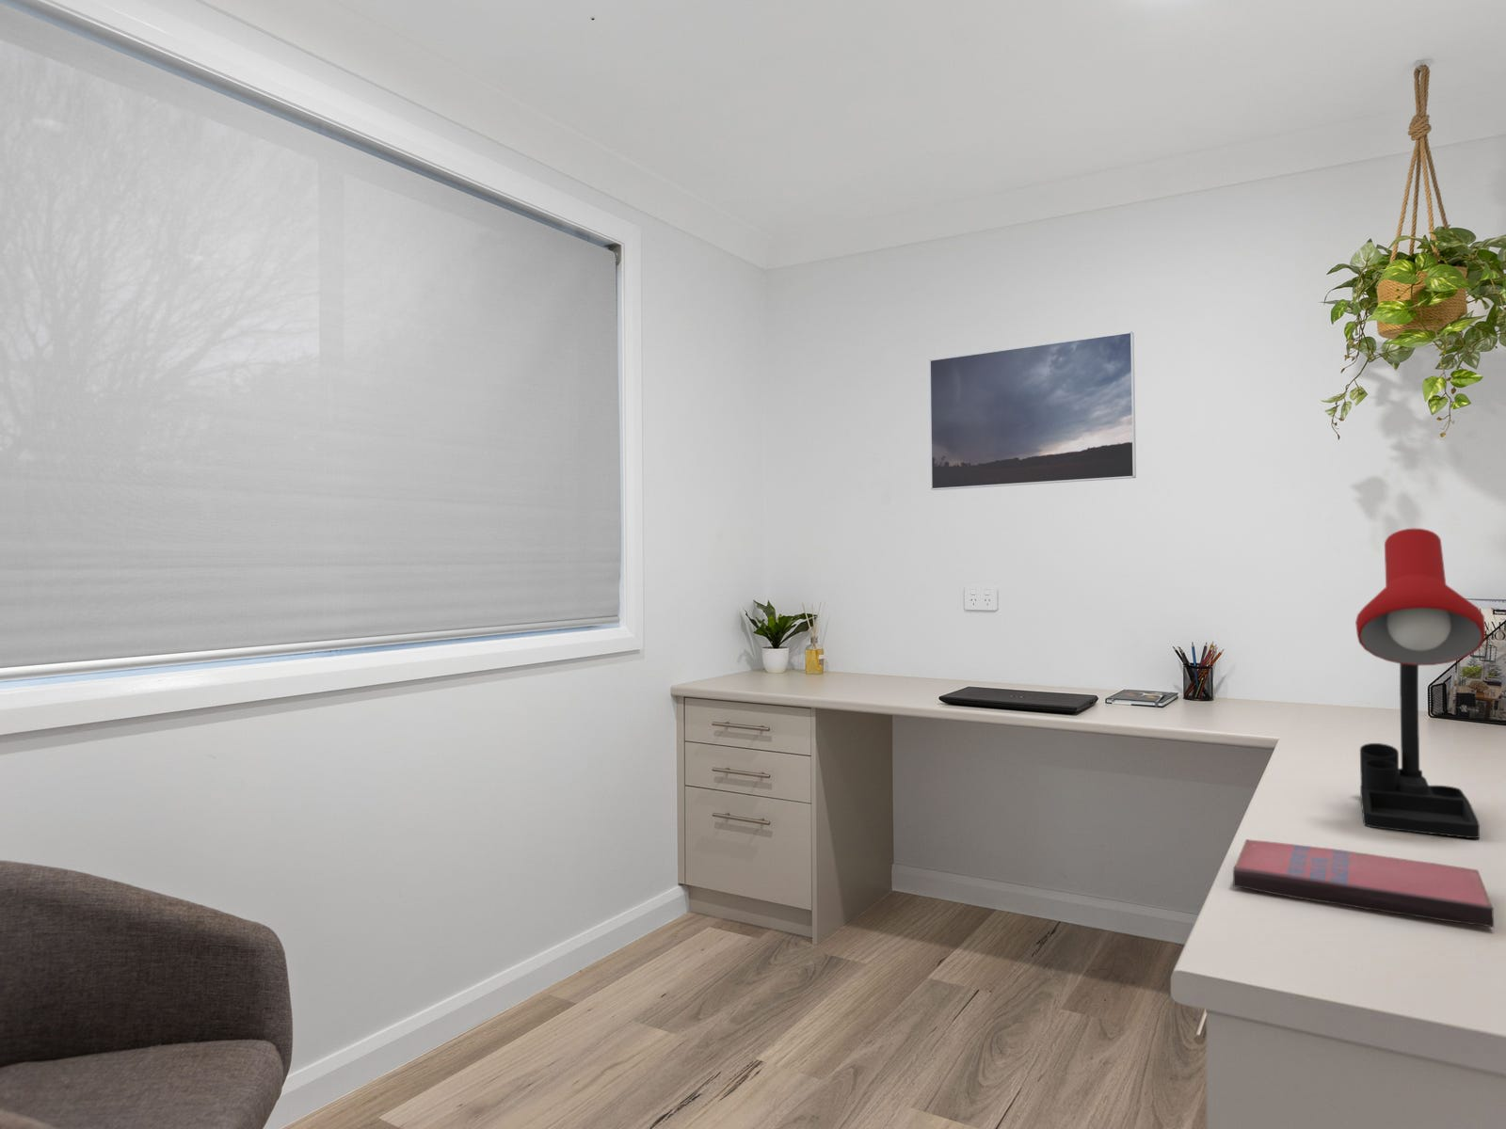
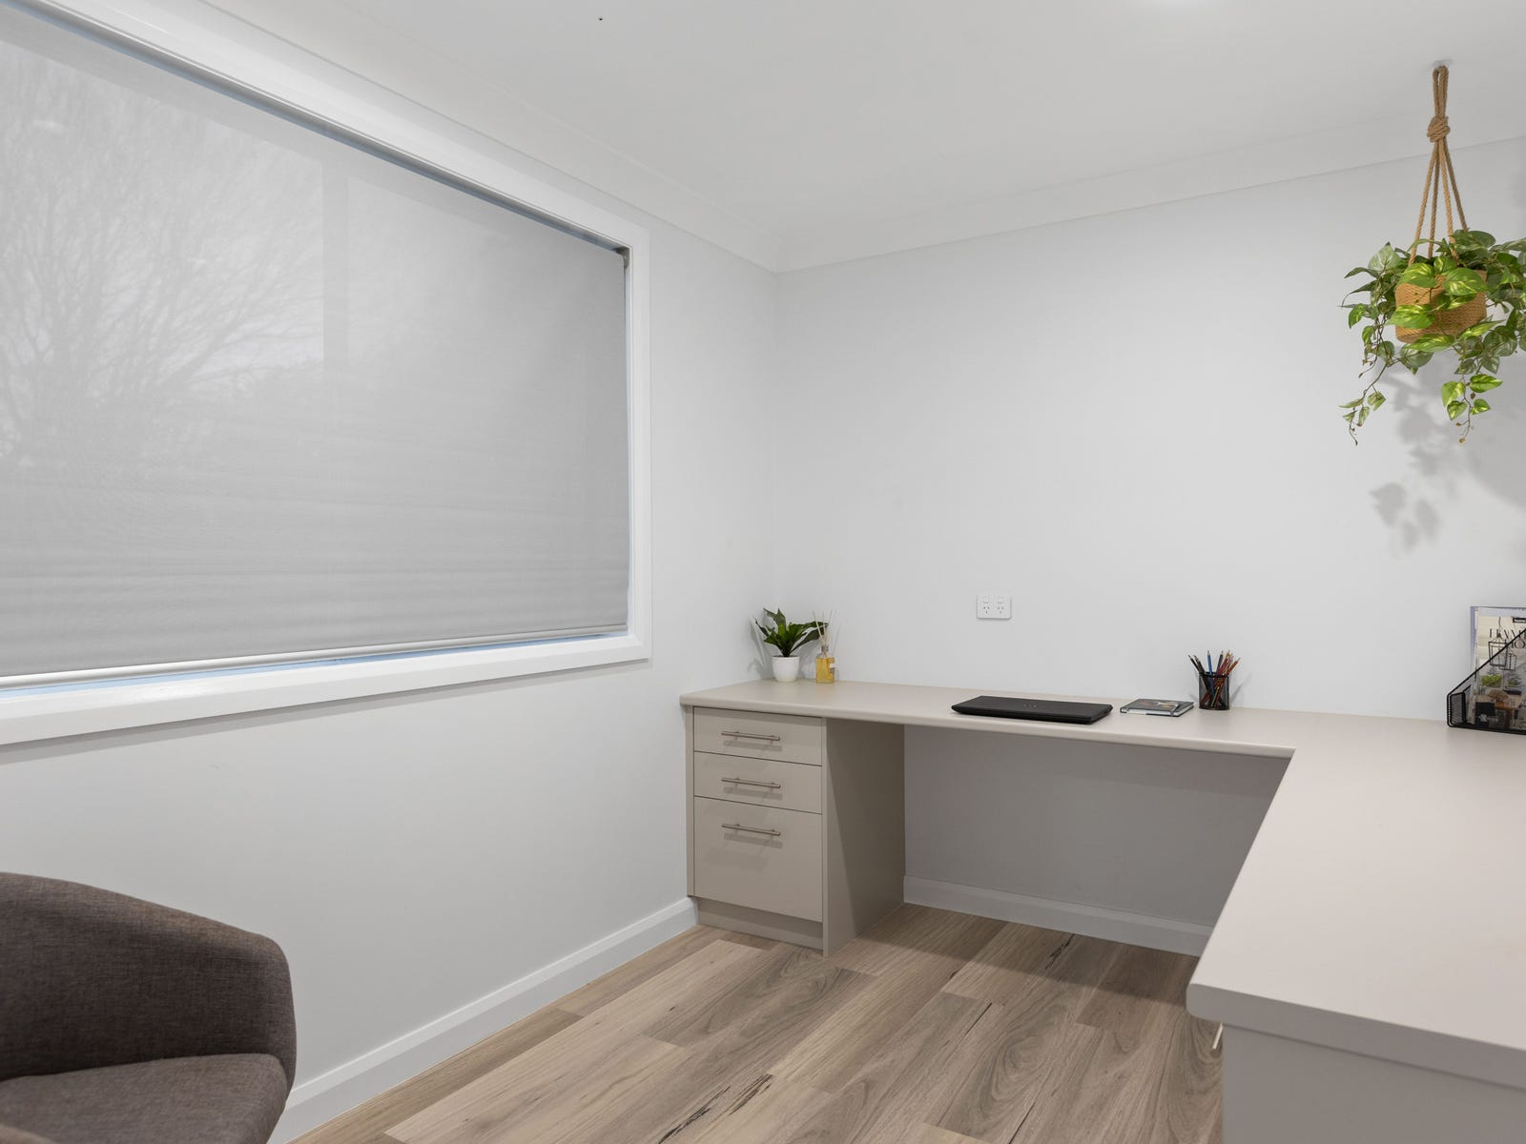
- desk lamp [1354,528,1486,840]
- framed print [929,331,1137,491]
- paperback book [1232,840,1494,929]
